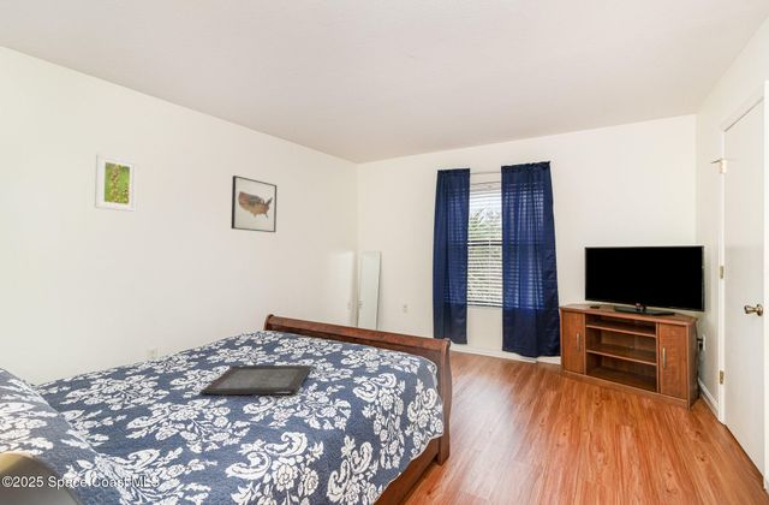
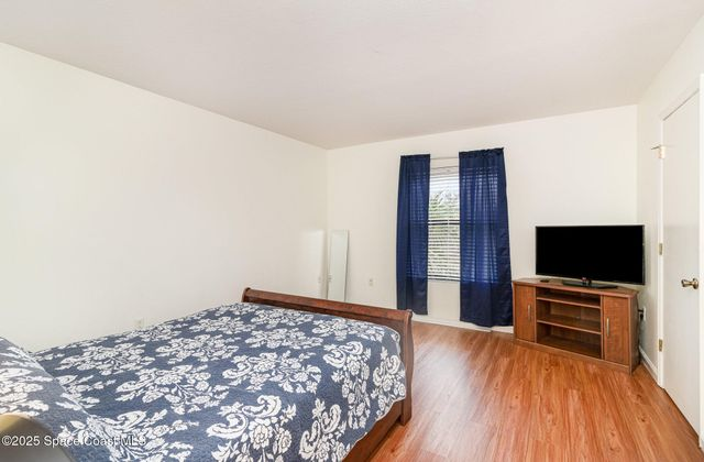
- wall art [231,174,278,233]
- serving tray [199,364,314,396]
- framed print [94,153,138,213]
